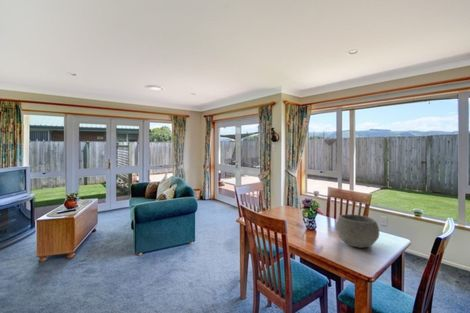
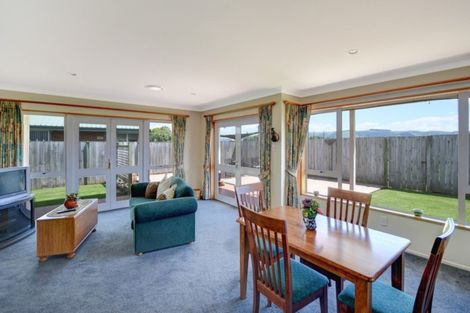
- bowl [335,213,380,249]
